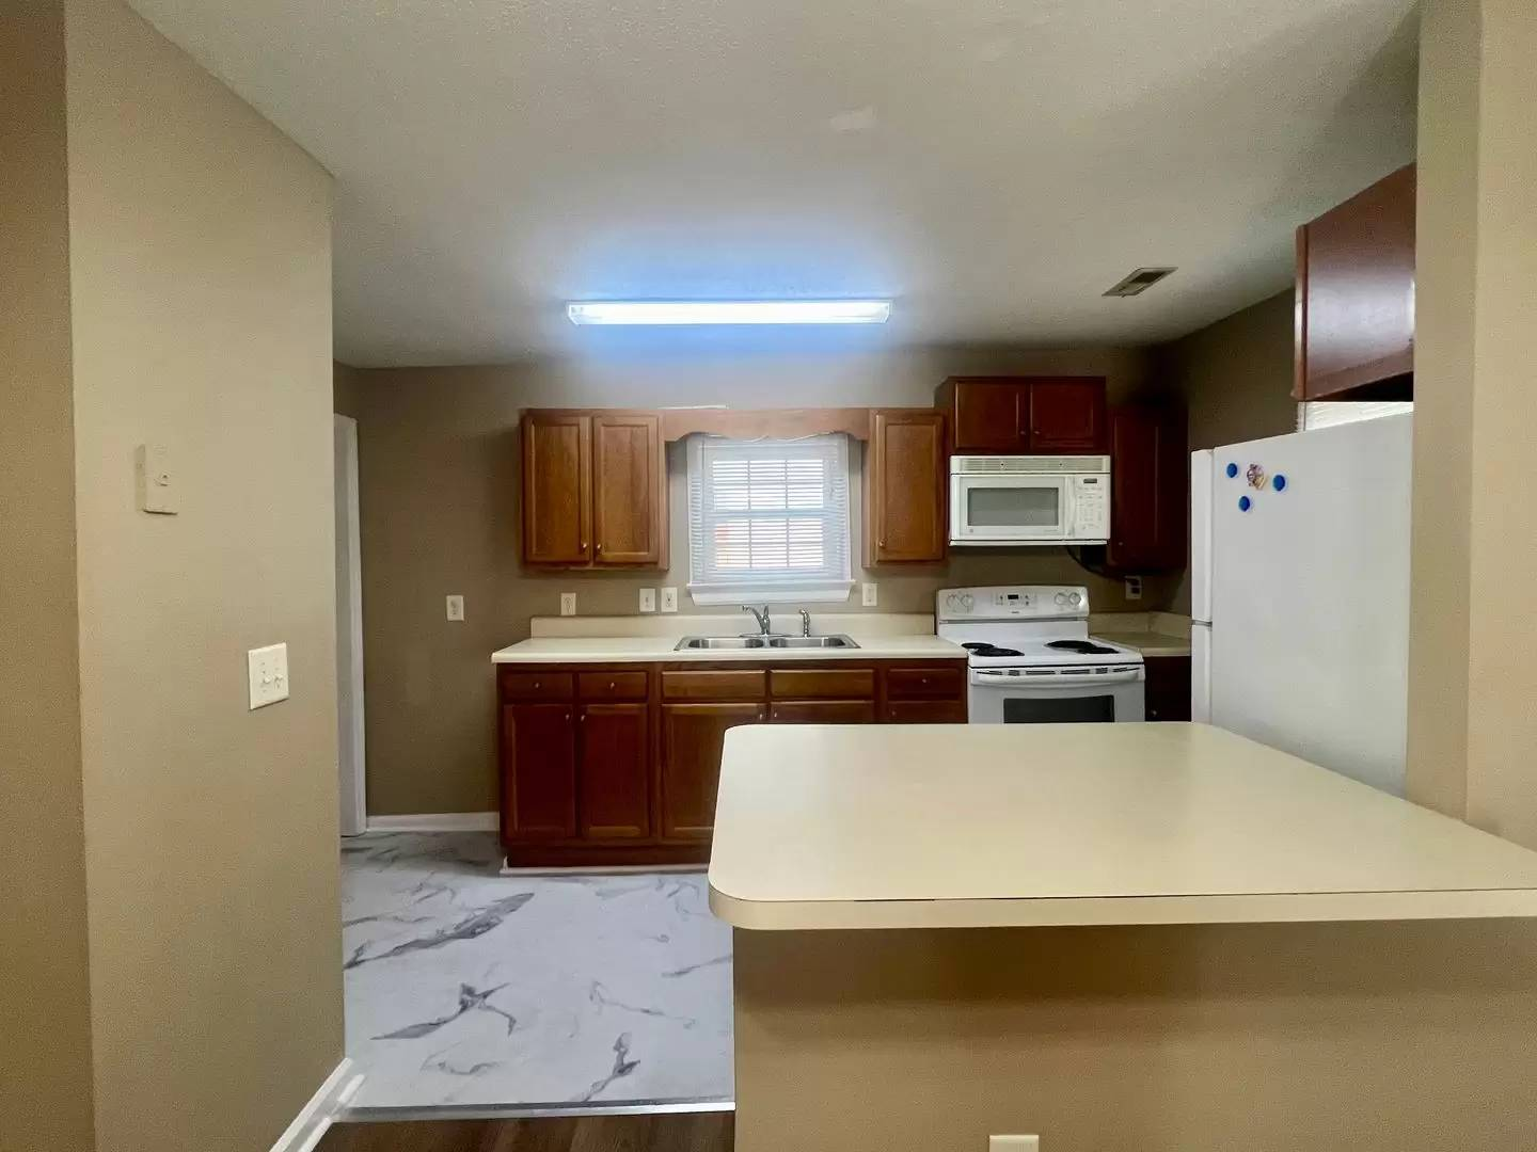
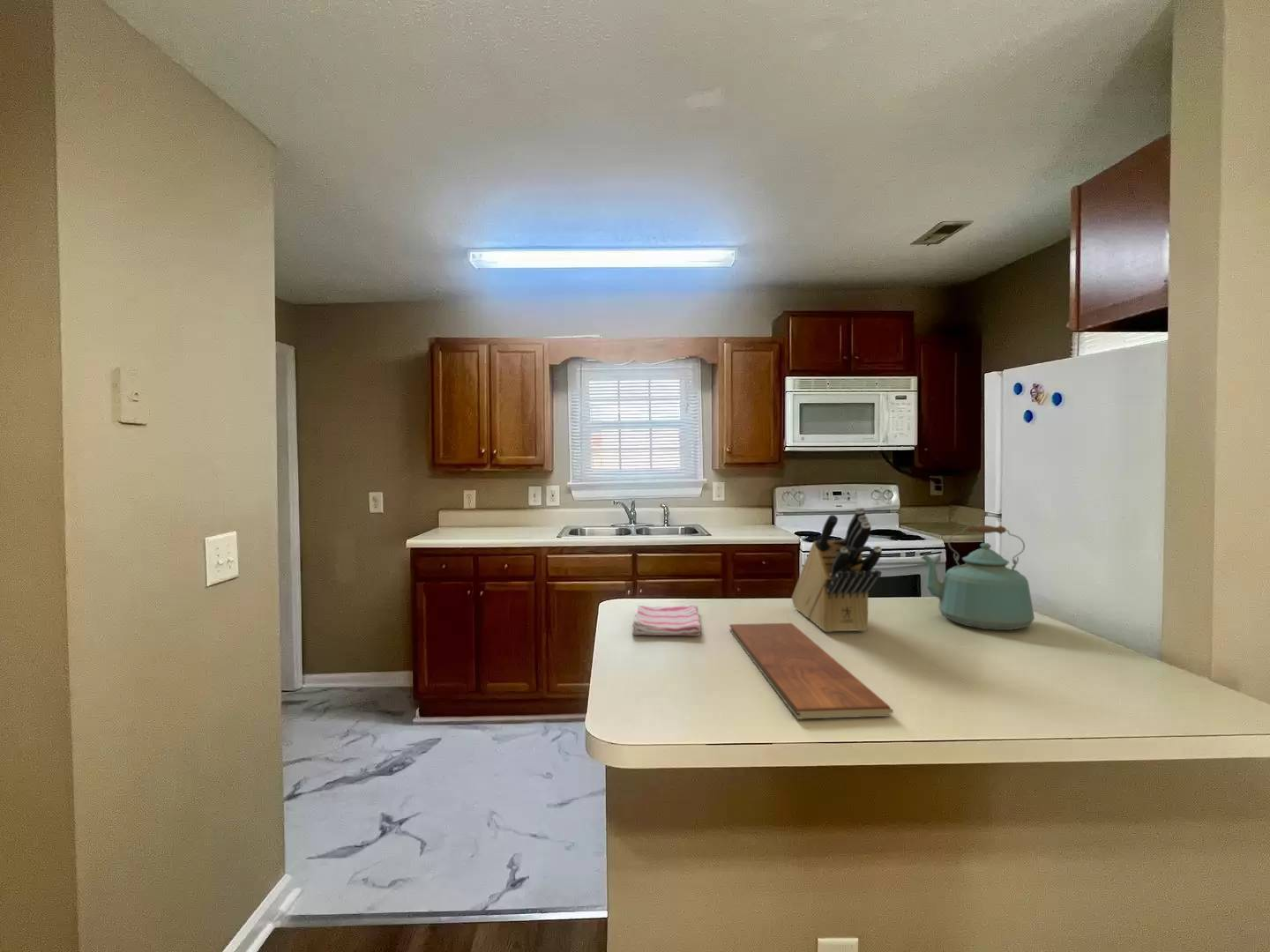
+ knife block [791,507,883,633]
+ kettle [920,524,1035,631]
+ dish towel [631,605,702,636]
+ chopping board [728,622,894,720]
